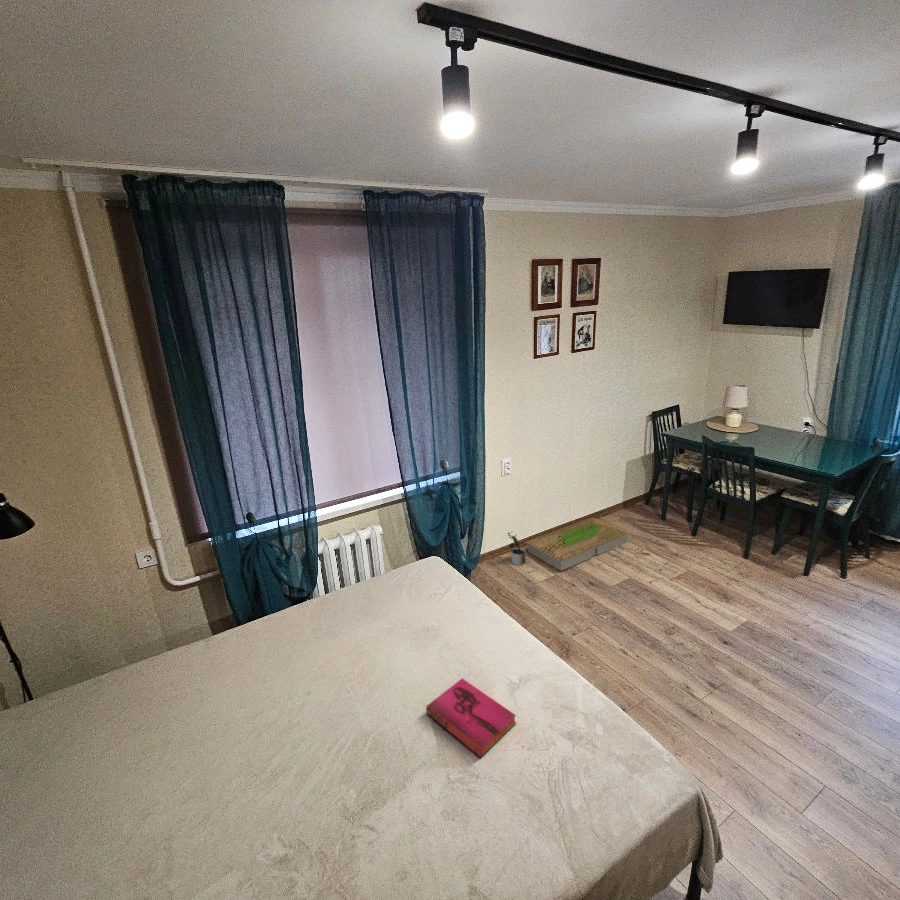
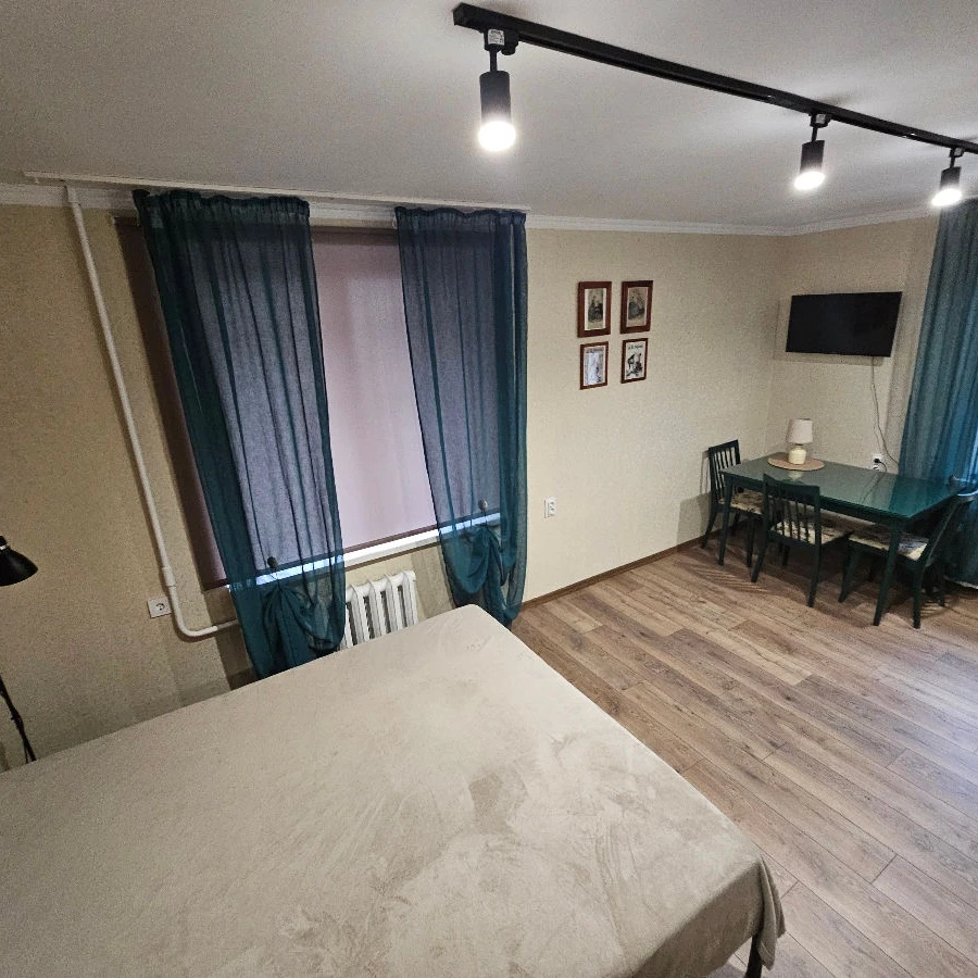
- potted plant [507,530,526,566]
- hardback book [425,677,517,758]
- architectural model [524,516,633,572]
